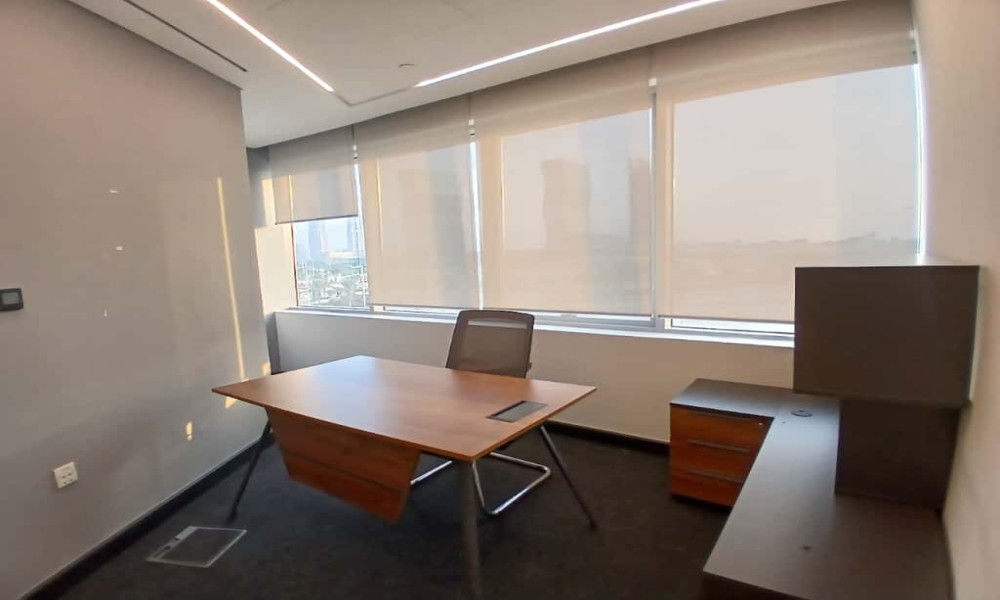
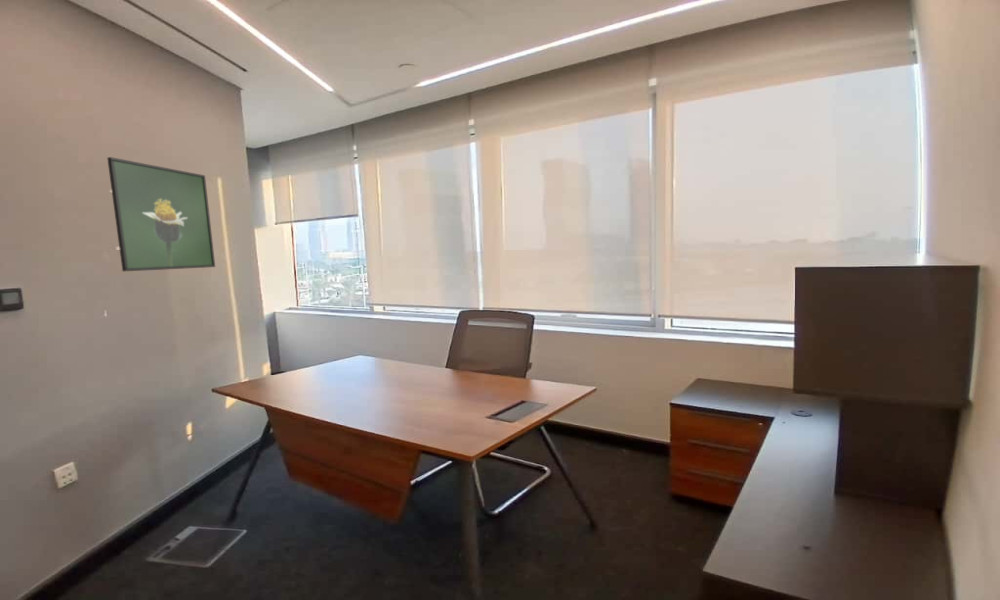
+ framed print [106,156,216,272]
